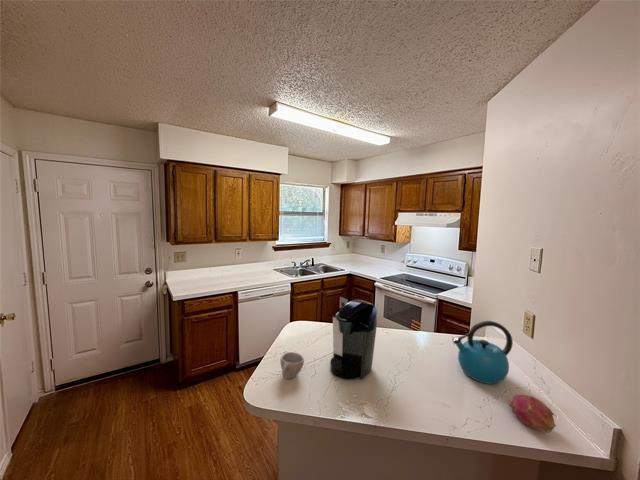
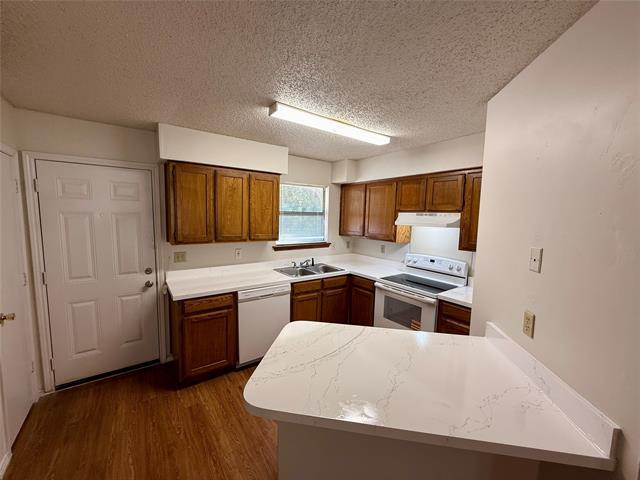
- kettle [451,320,514,385]
- cup [279,351,305,379]
- fruit [508,394,557,434]
- coffee maker [329,296,378,380]
